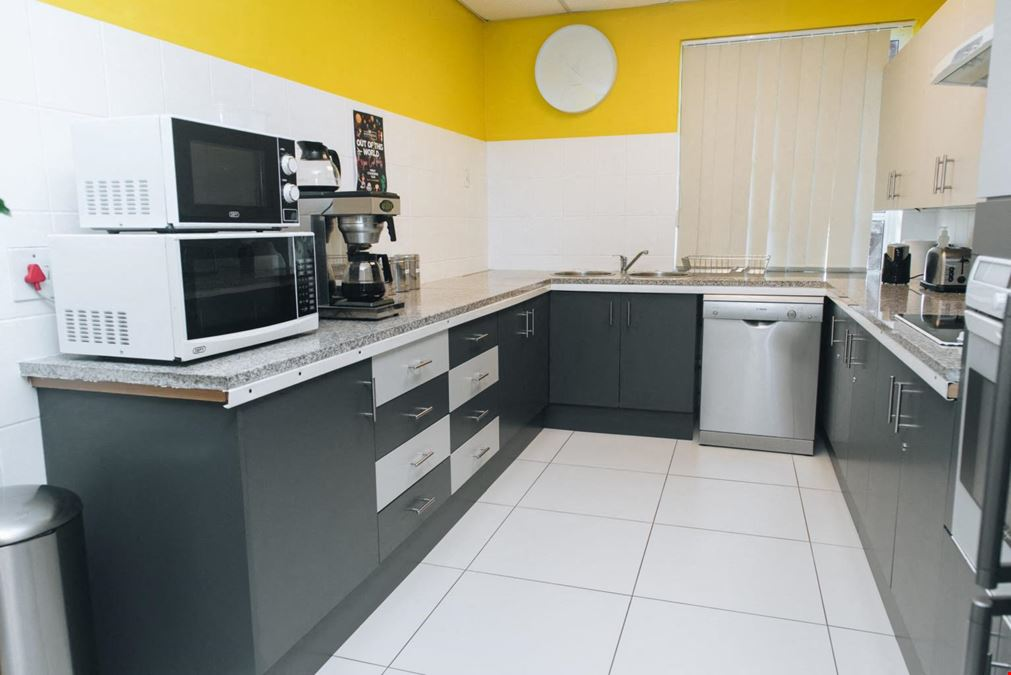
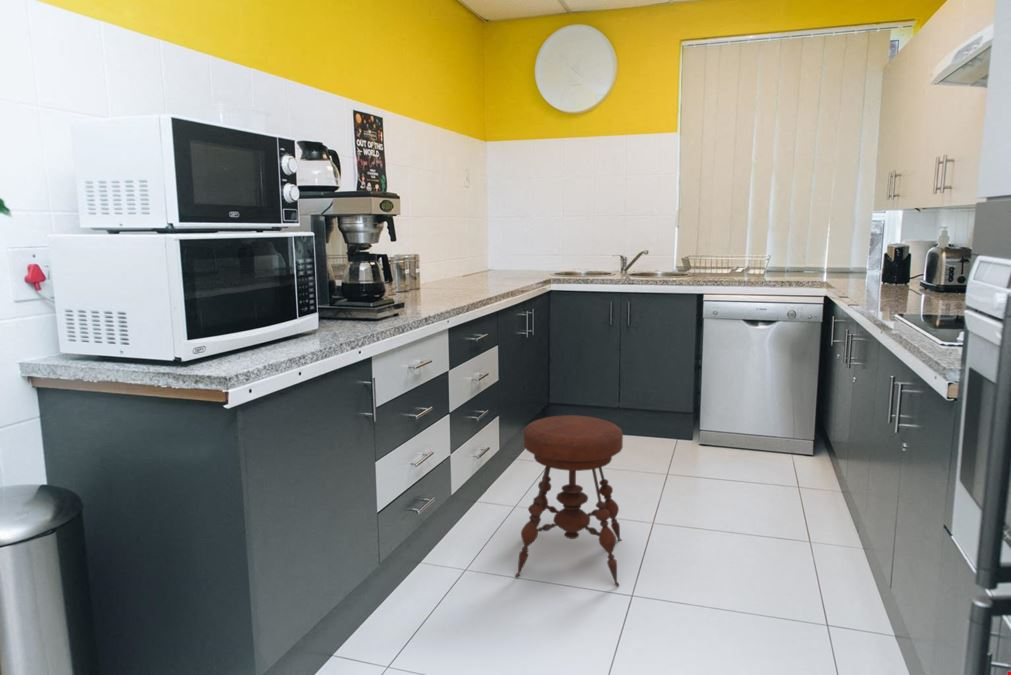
+ stool [514,414,624,587]
